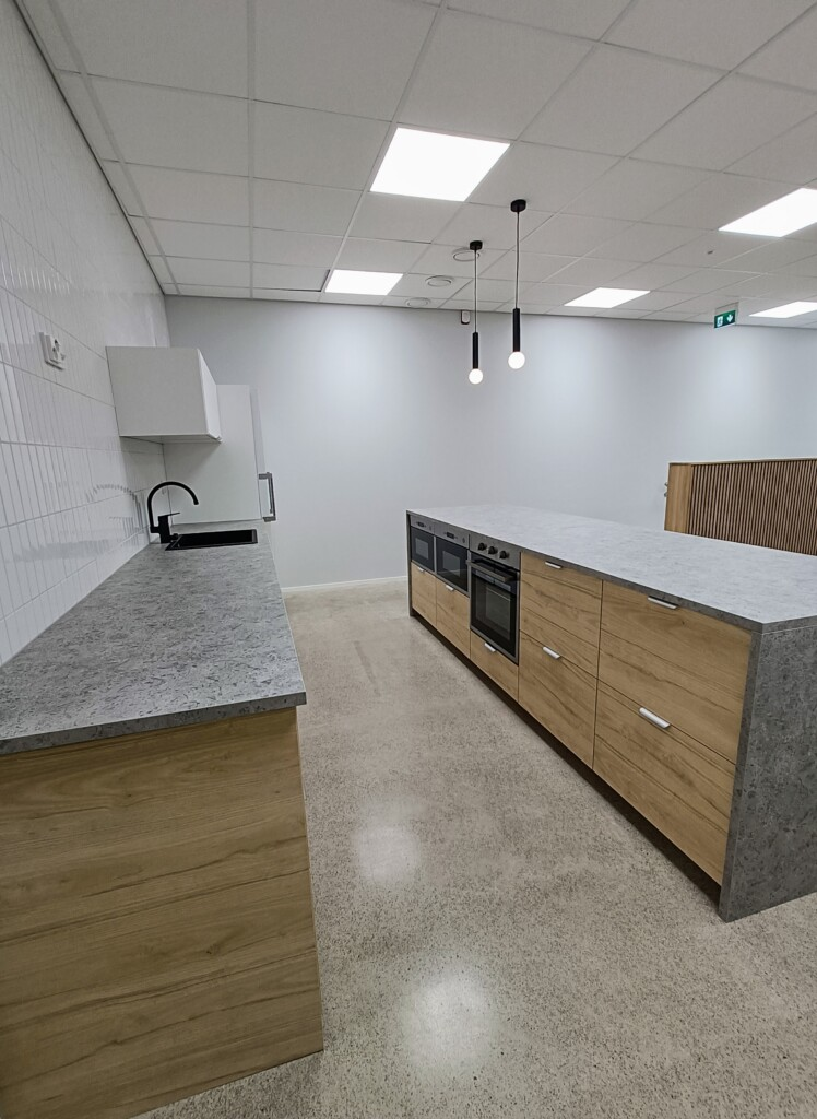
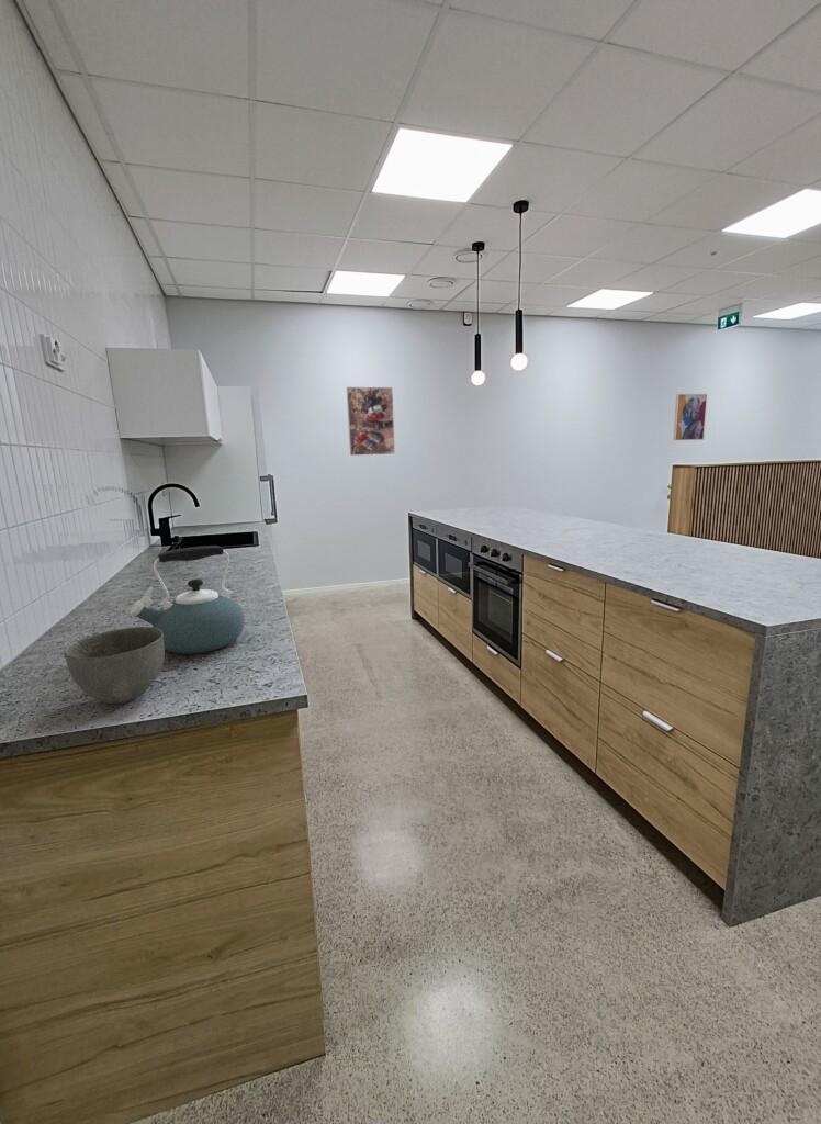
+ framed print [346,386,396,457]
+ bowl [63,626,166,705]
+ kettle [130,544,245,655]
+ wall art [672,393,708,442]
